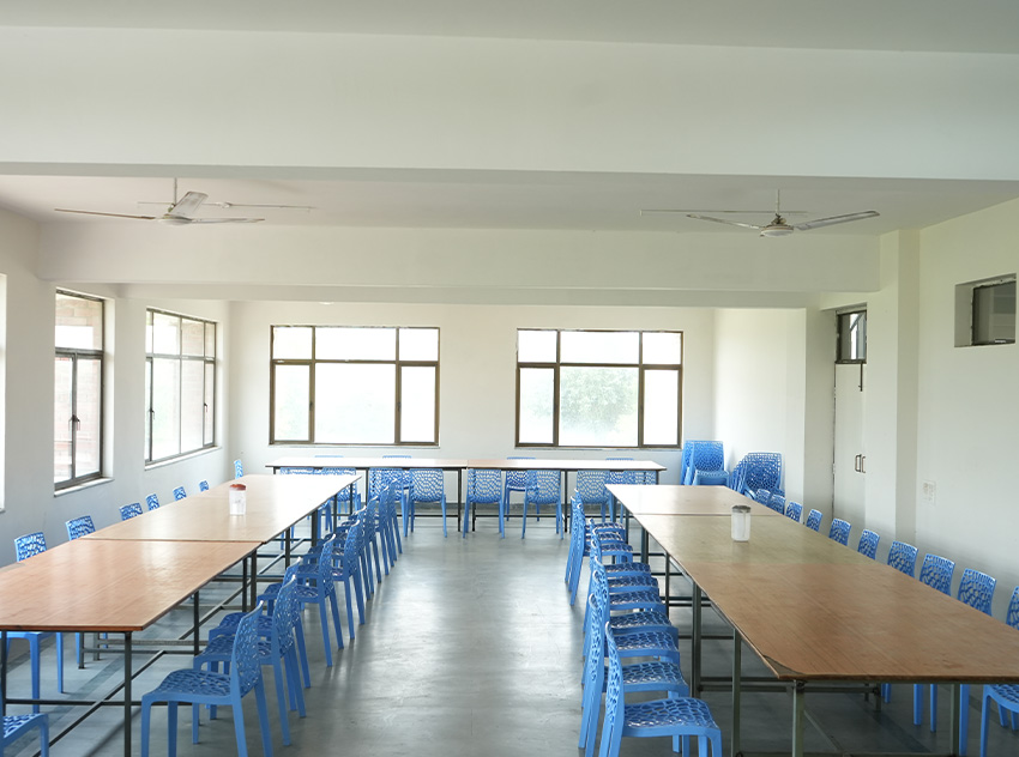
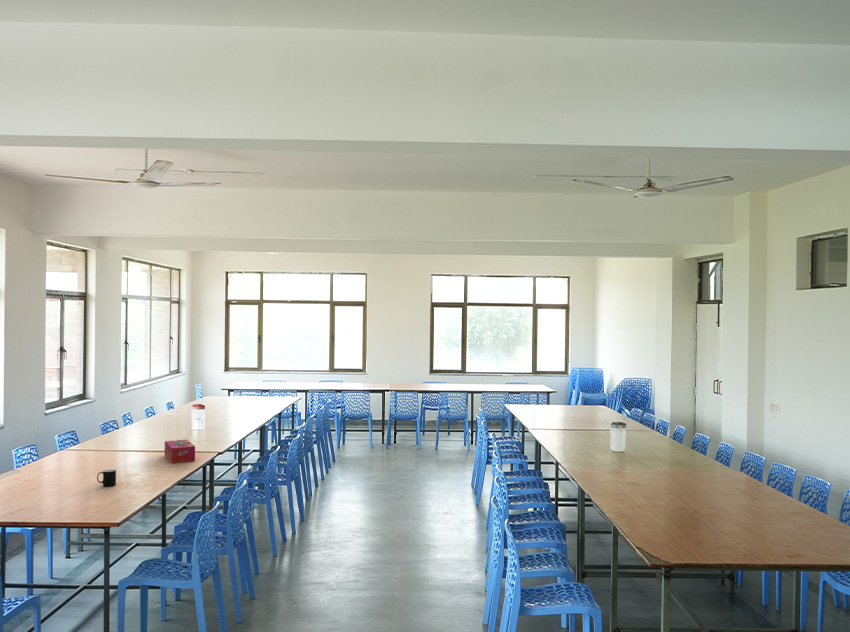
+ cup [96,468,117,488]
+ tissue box [164,439,196,464]
